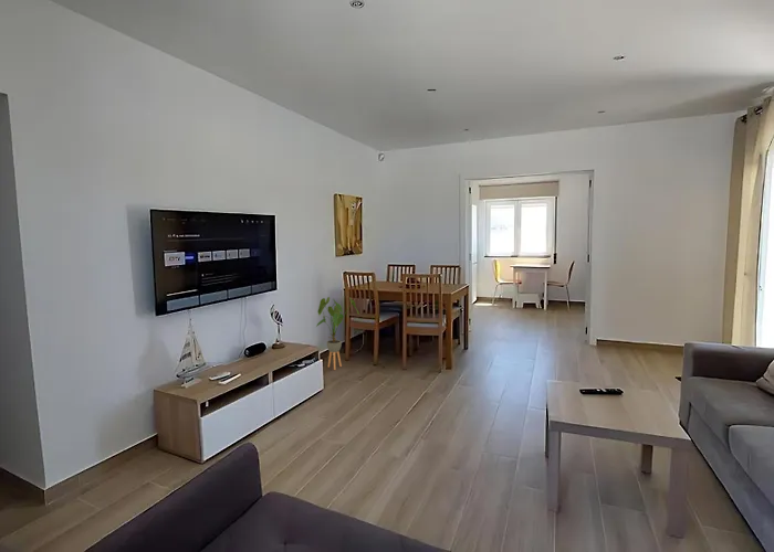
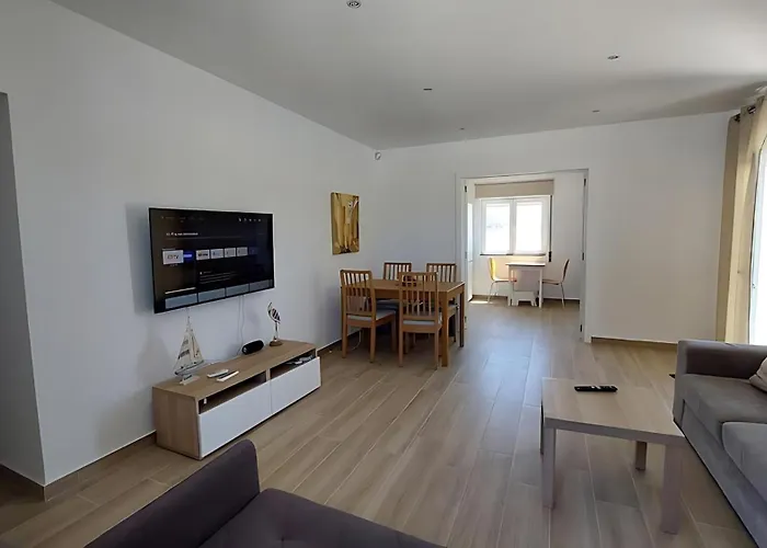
- house plant [315,296,360,371]
